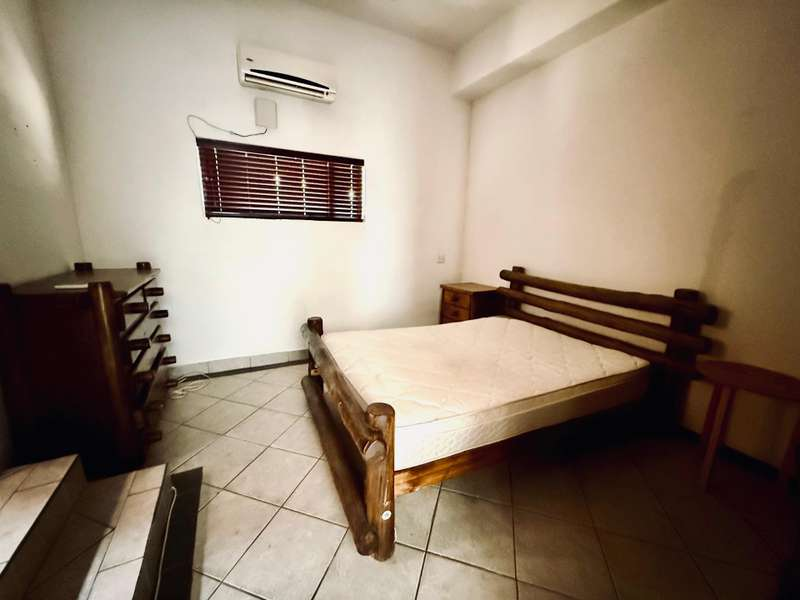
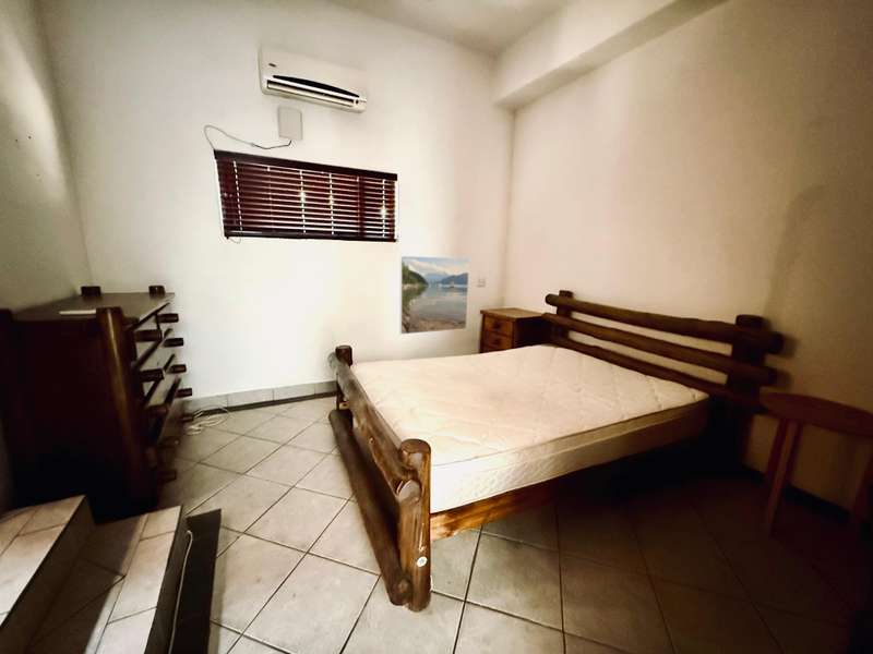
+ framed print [399,255,470,336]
